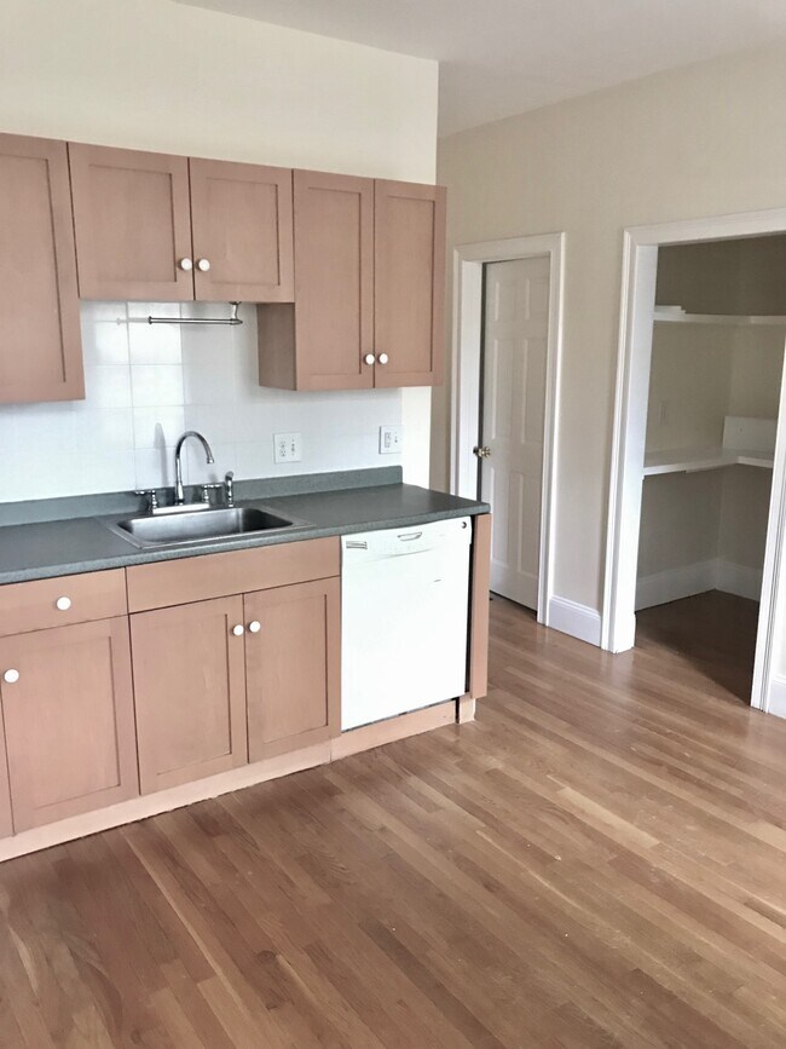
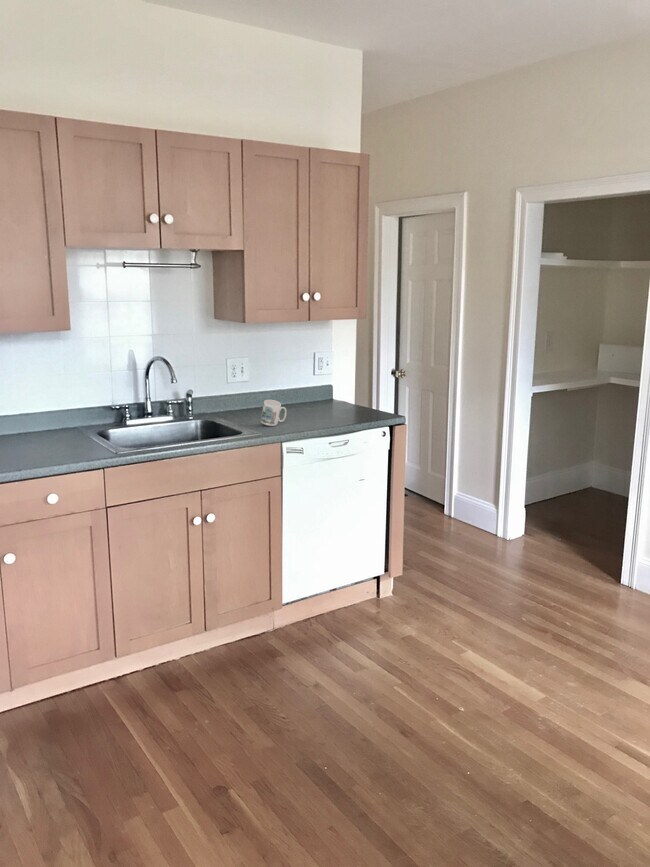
+ mug [260,399,287,427]
